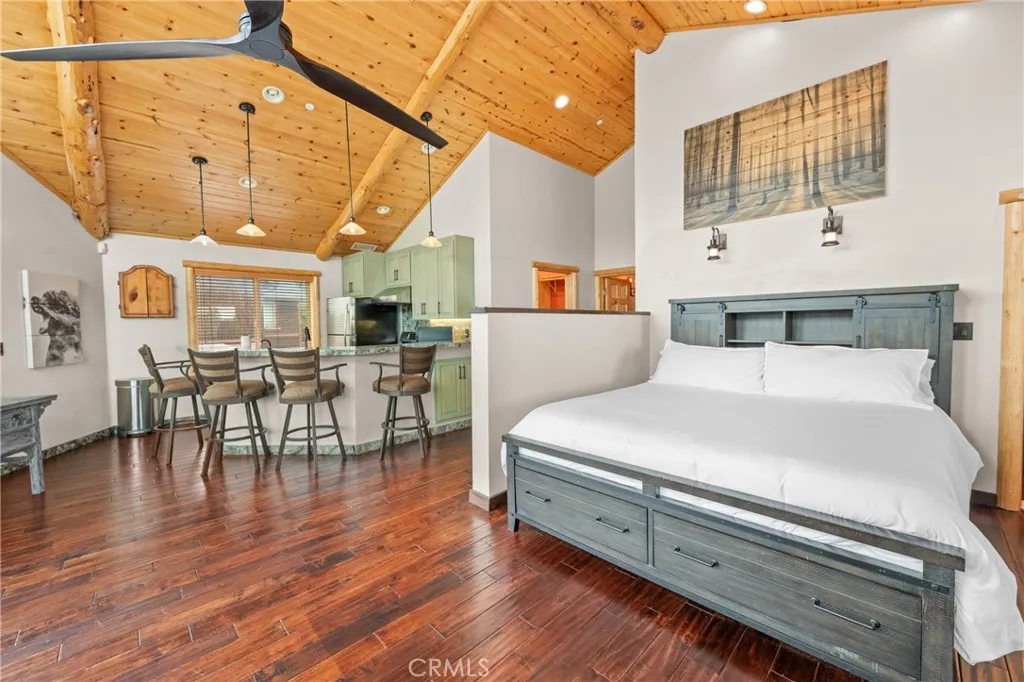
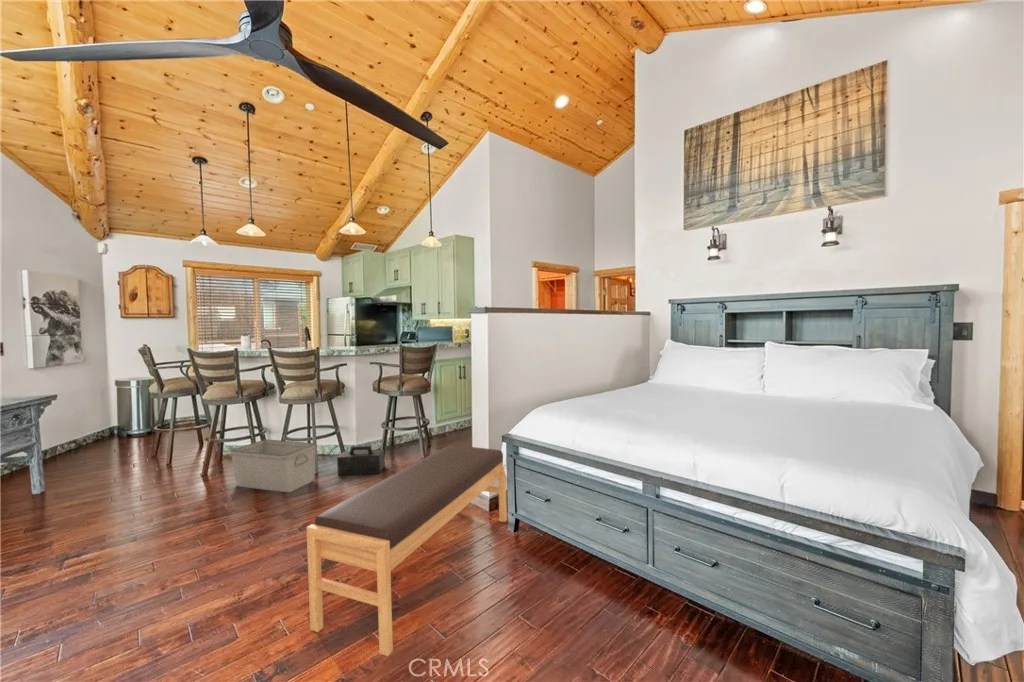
+ bench [306,444,508,657]
+ storage bin [229,438,317,493]
+ speaker [336,444,385,476]
